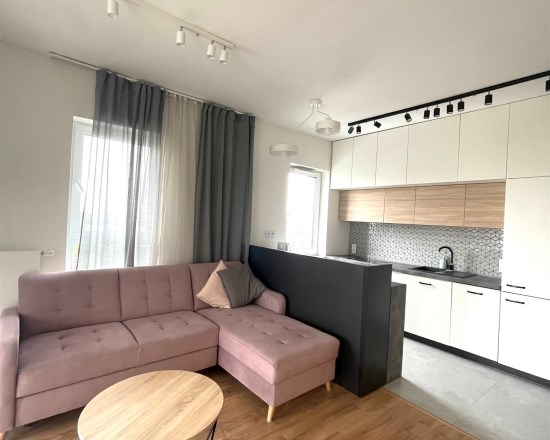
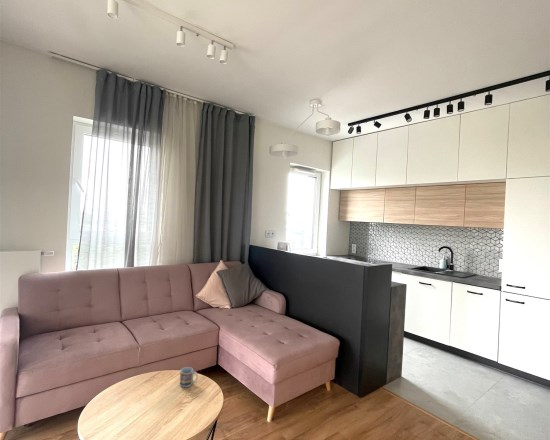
+ cup [179,366,199,388]
